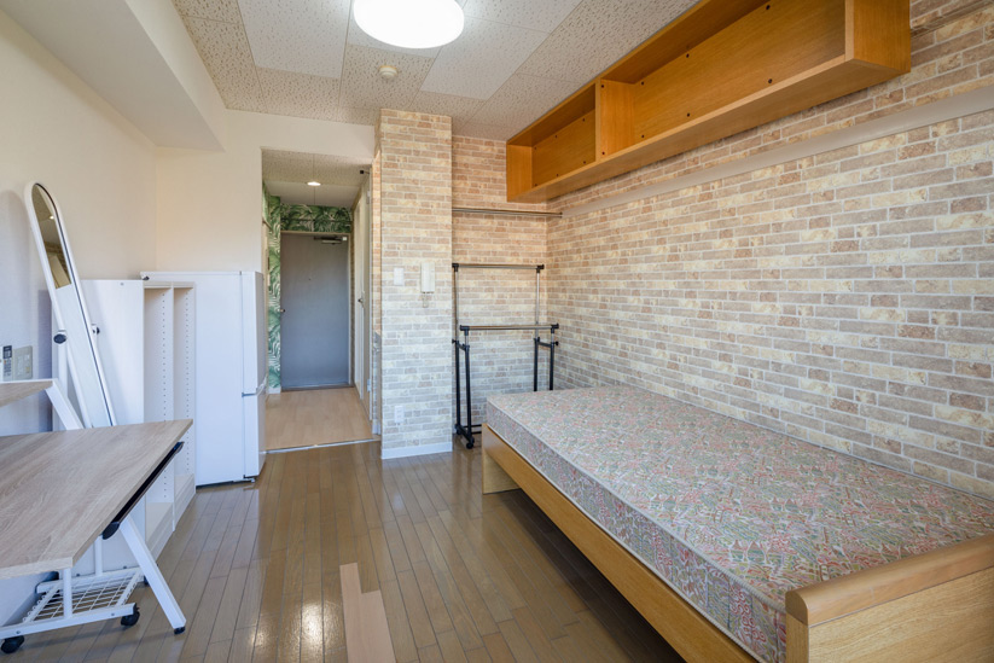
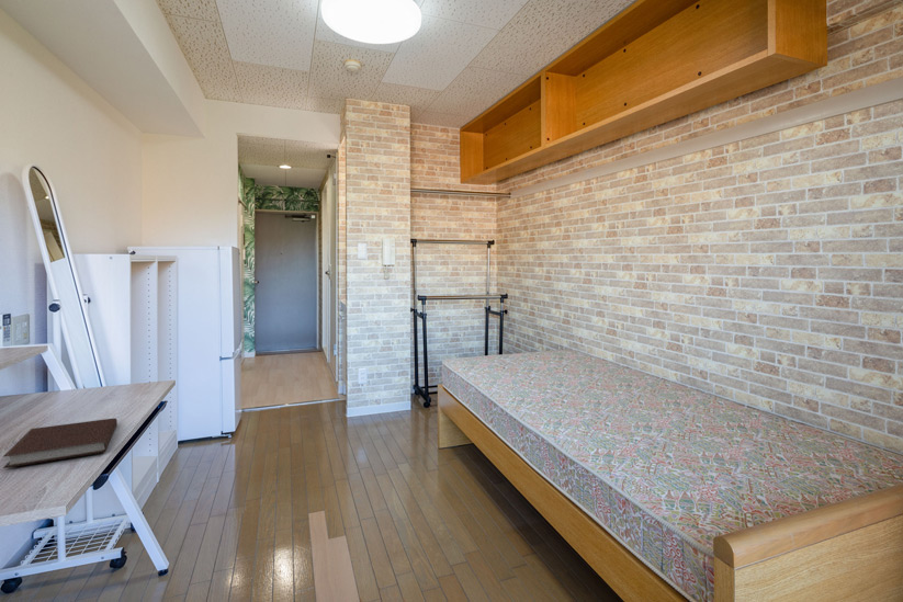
+ notebook [2,418,118,469]
